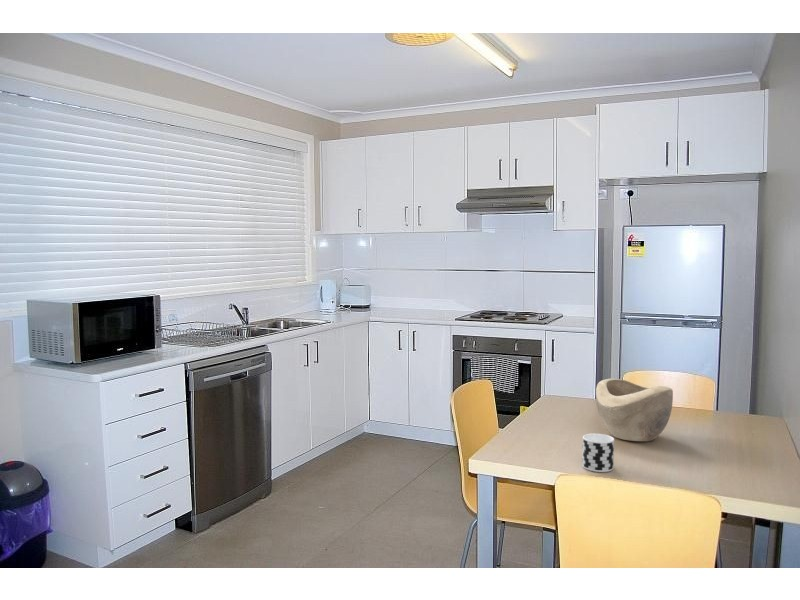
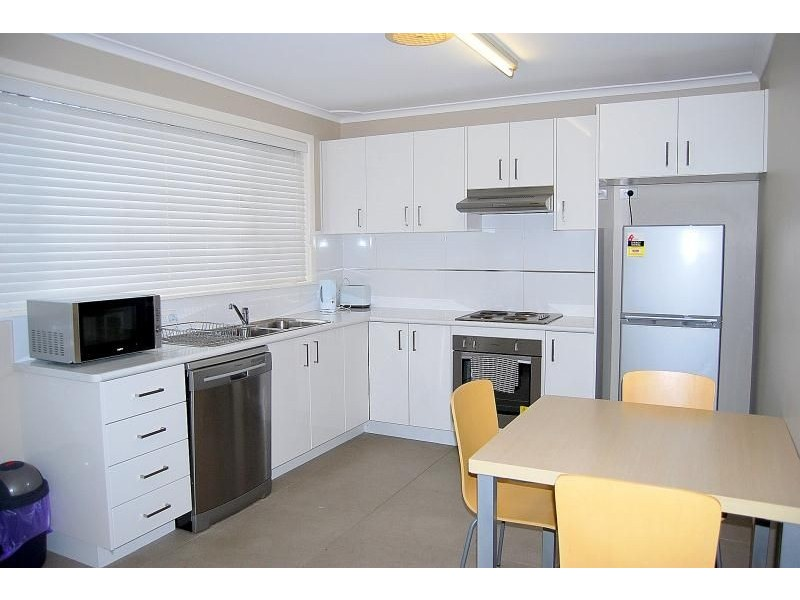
- cup [581,433,615,473]
- decorative bowl [595,378,674,442]
